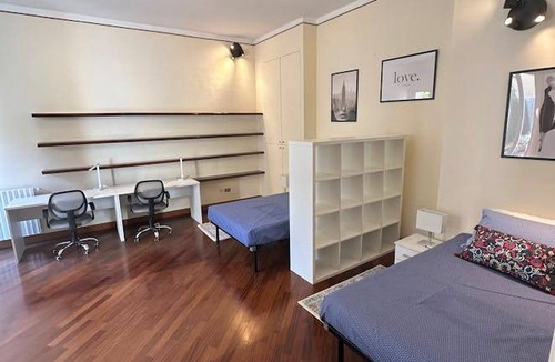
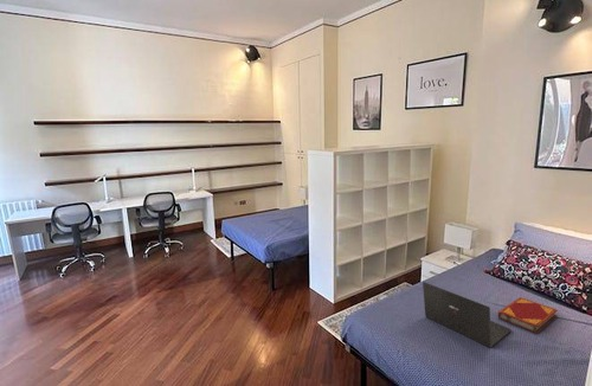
+ hardback book [497,296,559,334]
+ laptop [422,281,513,348]
